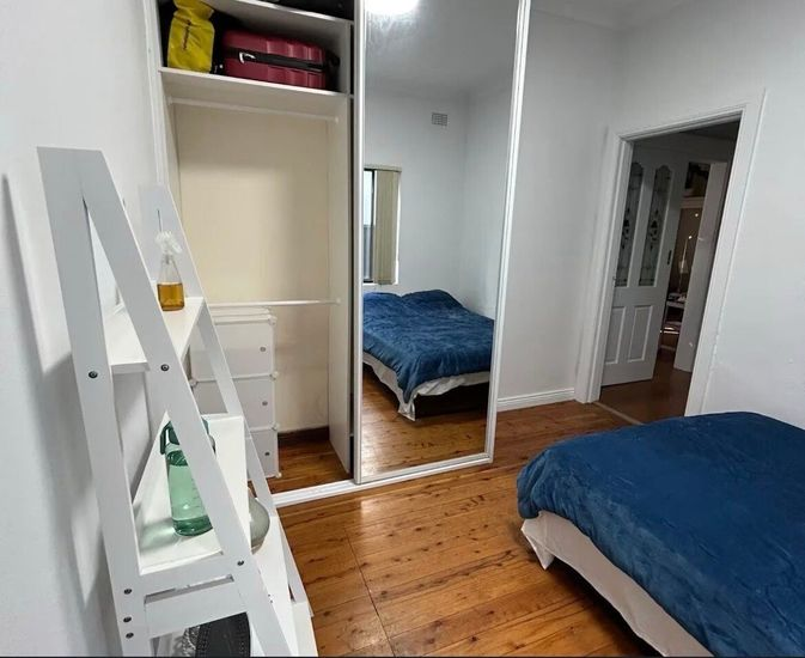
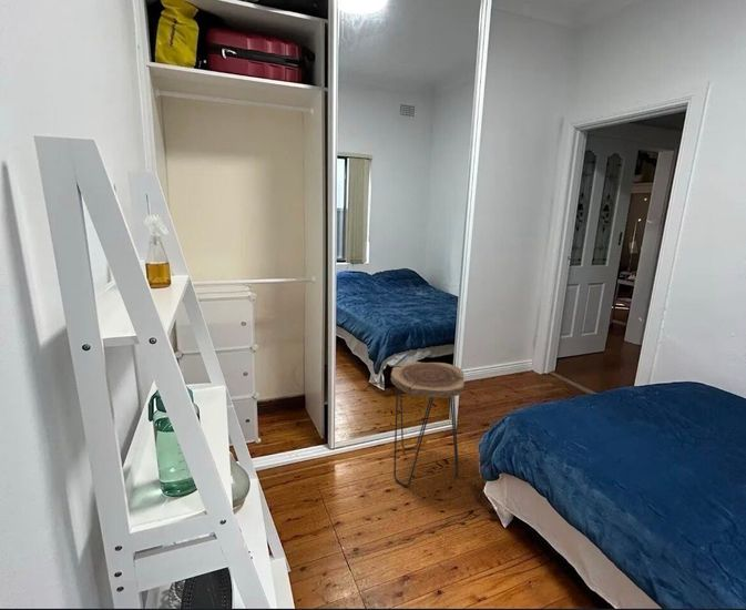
+ side table [390,360,466,488]
